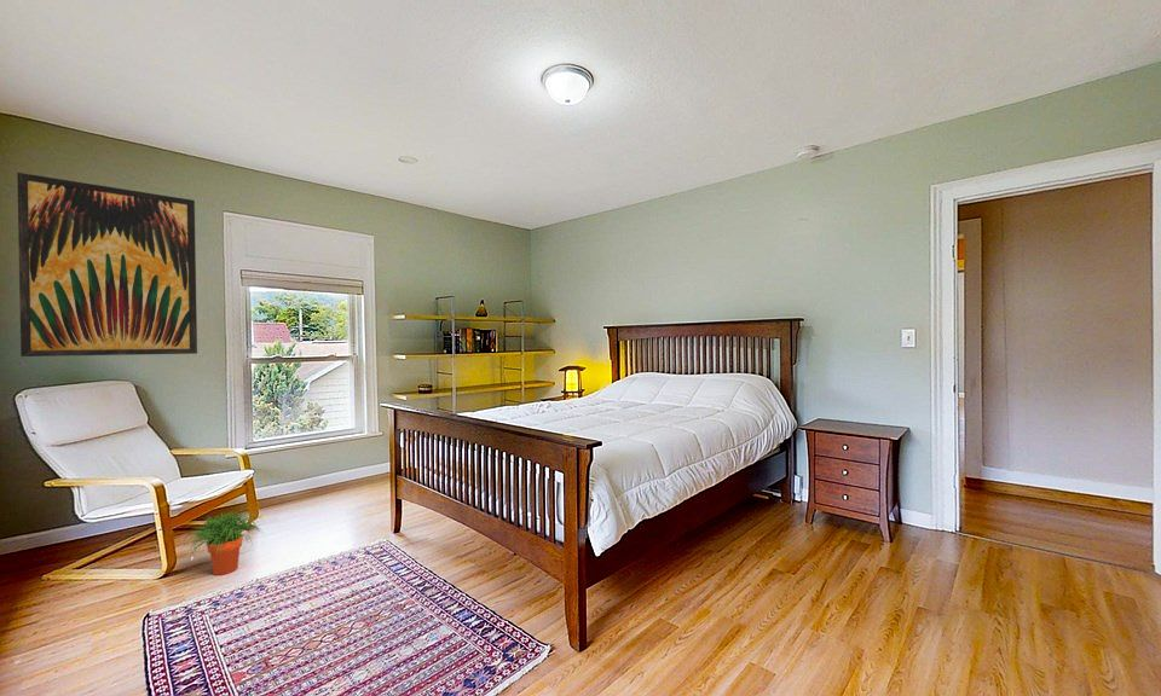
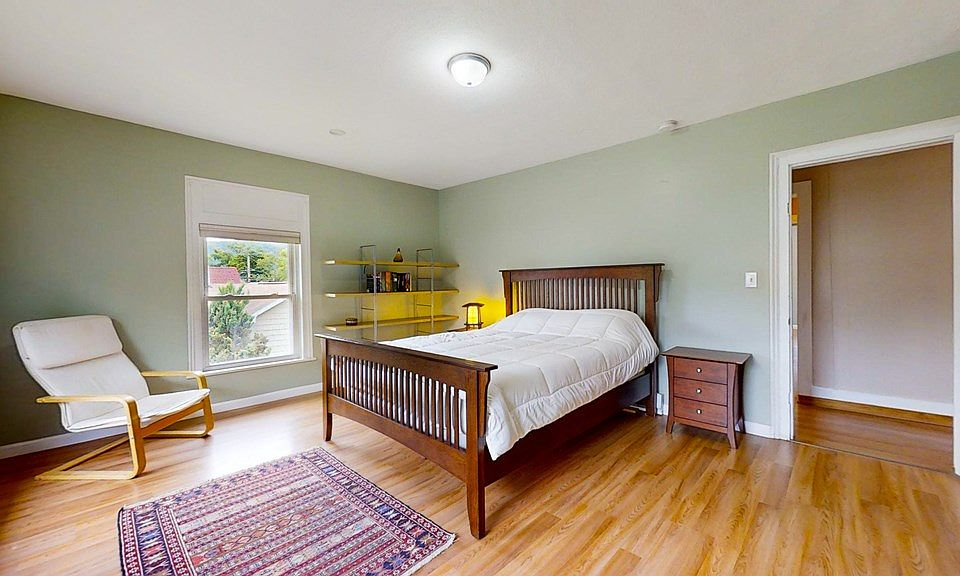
- potted plant [183,510,264,576]
- wall art [16,172,198,358]
